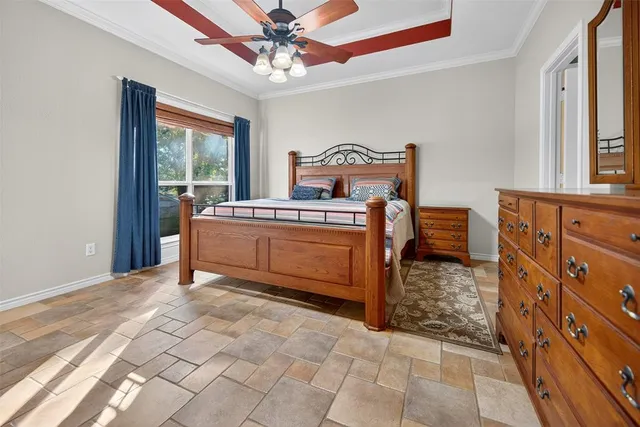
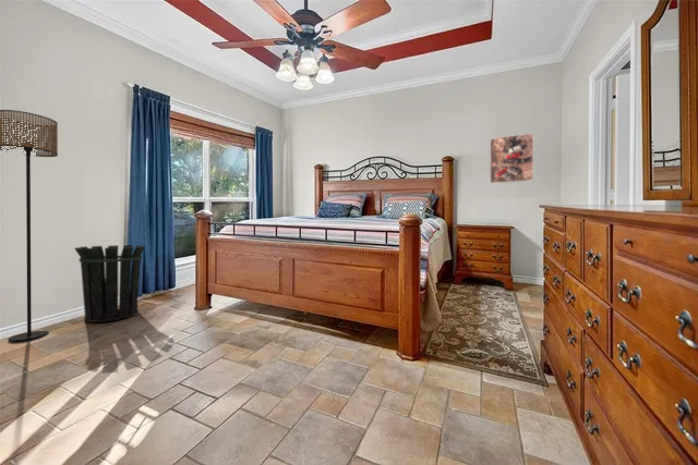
+ waste bin [73,244,146,323]
+ floor lamp [0,109,59,342]
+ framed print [489,132,534,184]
